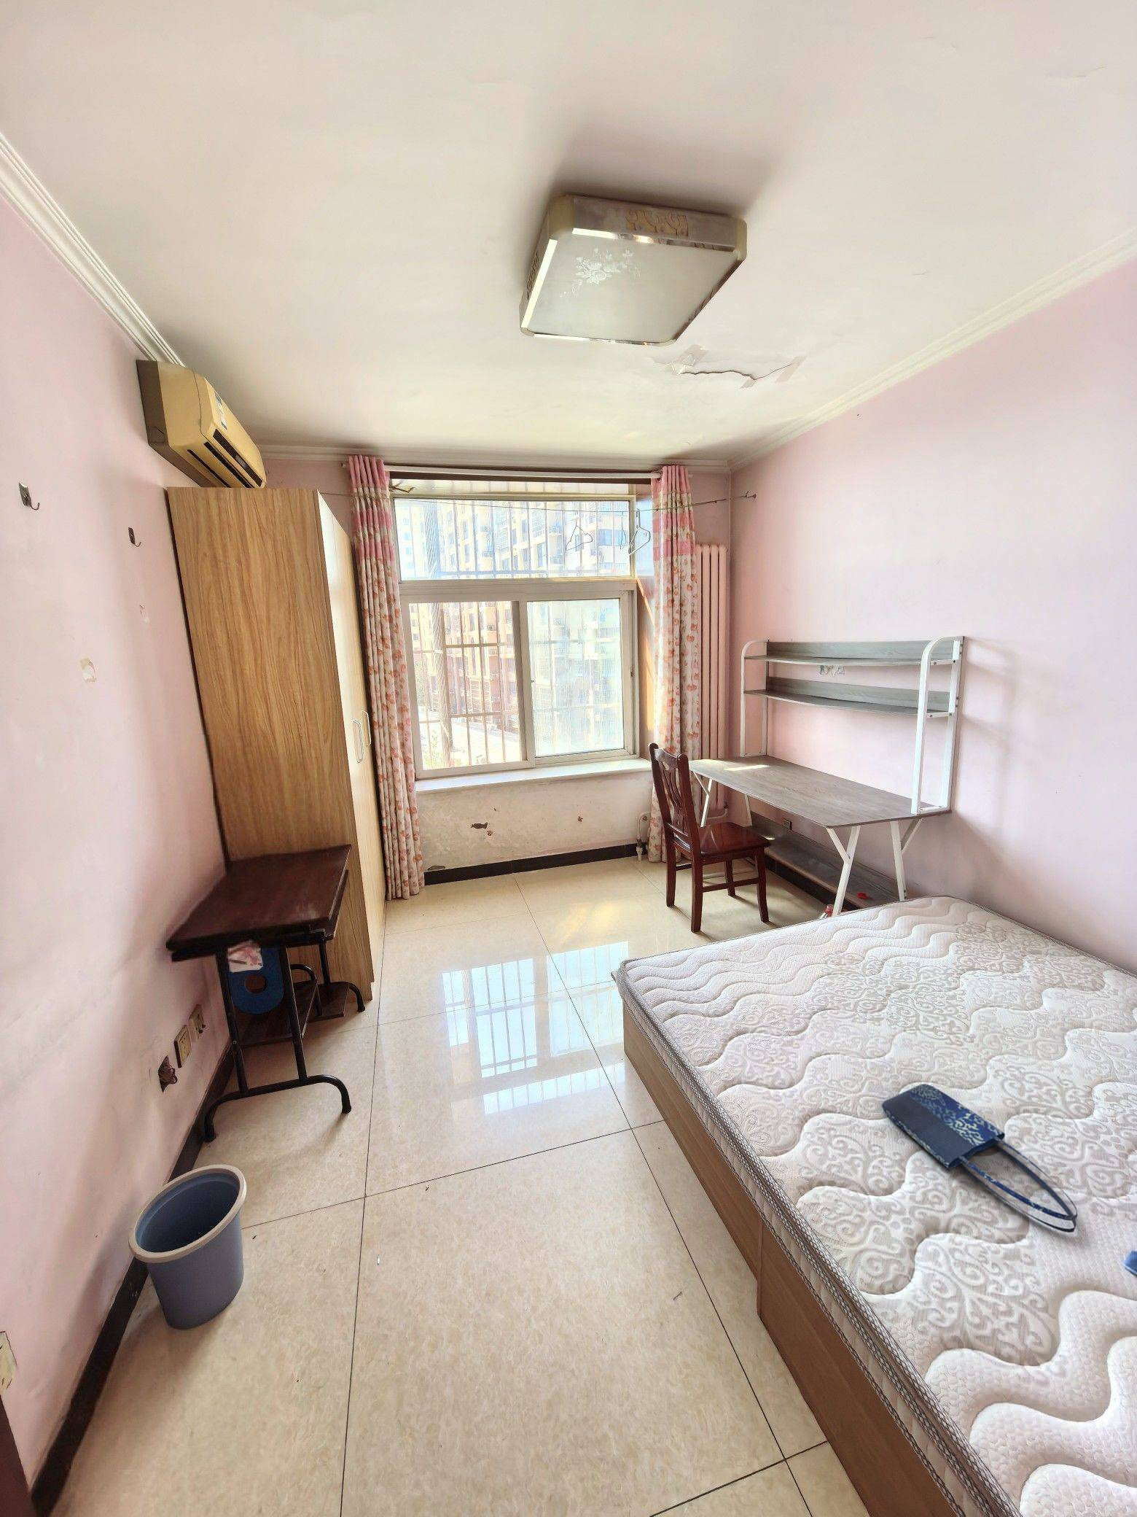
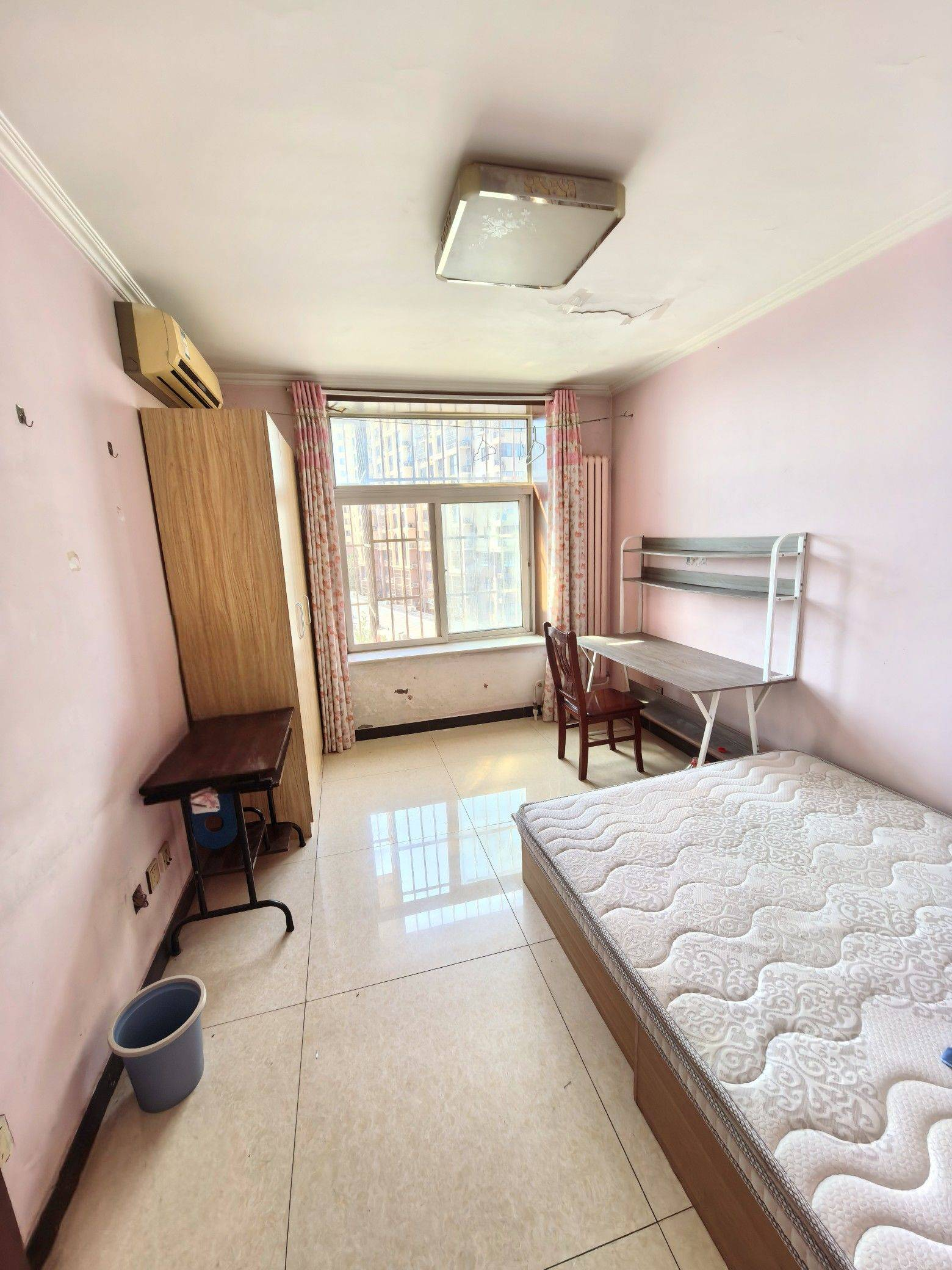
- shopping bag [881,1083,1078,1233]
